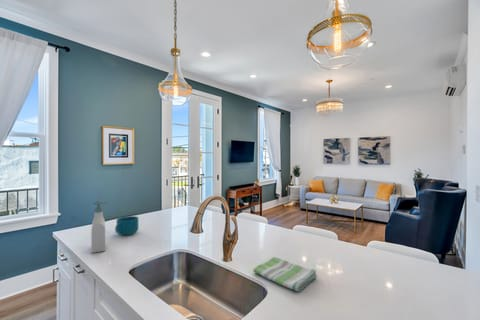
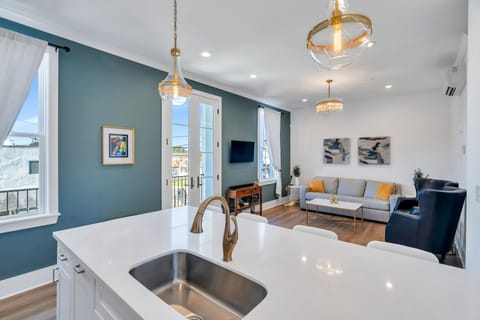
- dish towel [252,256,318,292]
- cup [114,215,139,236]
- soap bottle [90,199,109,254]
